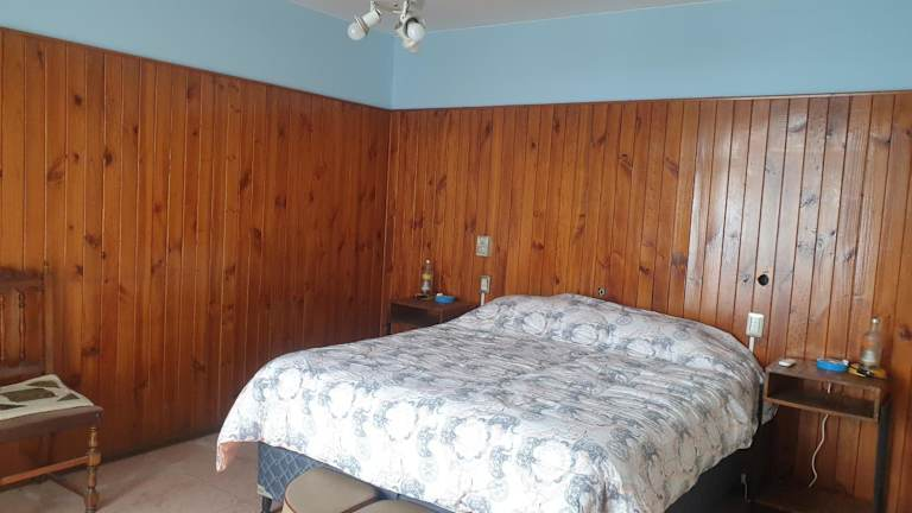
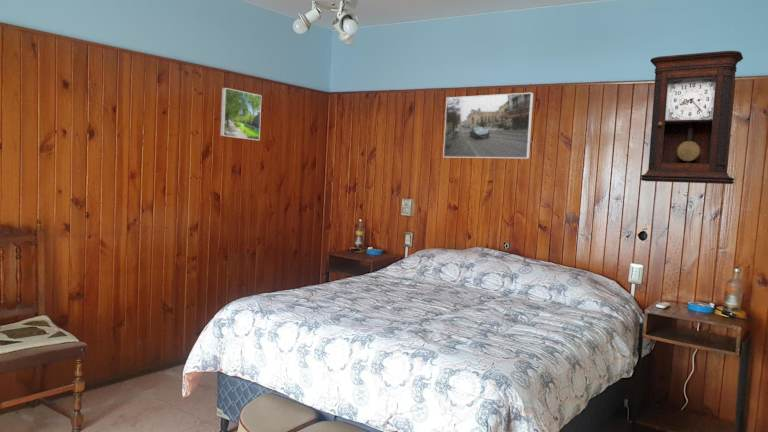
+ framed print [442,92,534,160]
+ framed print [219,87,263,141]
+ pendulum clock [640,50,744,185]
